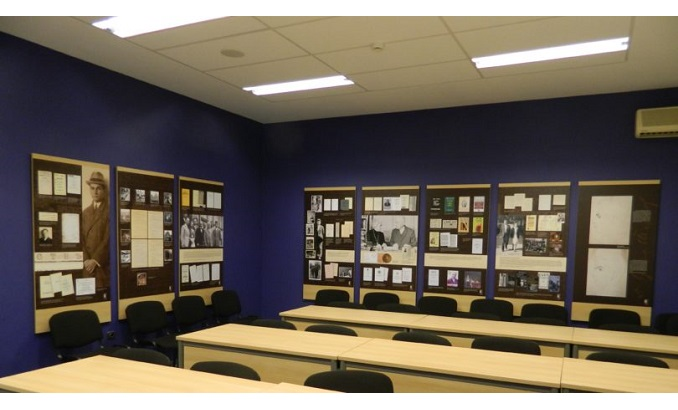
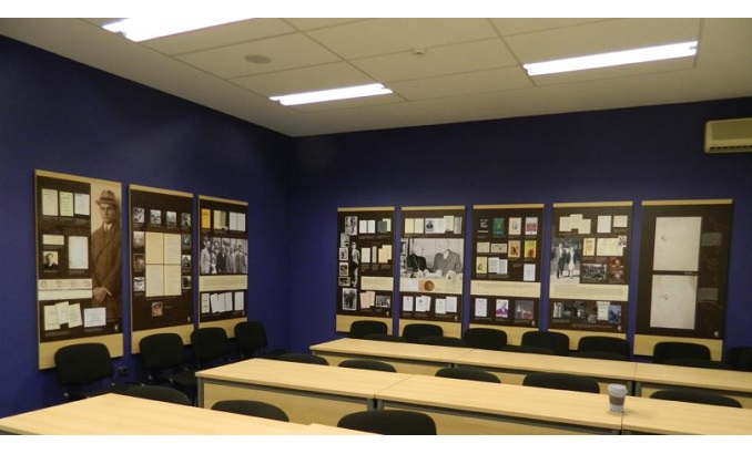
+ coffee cup [607,383,629,413]
